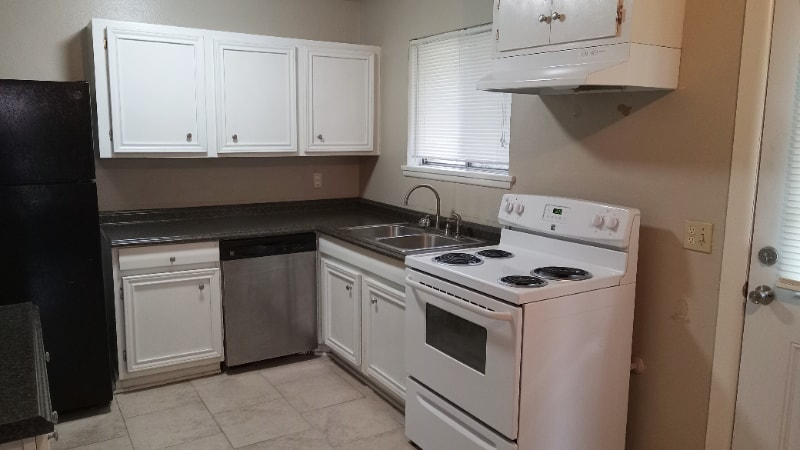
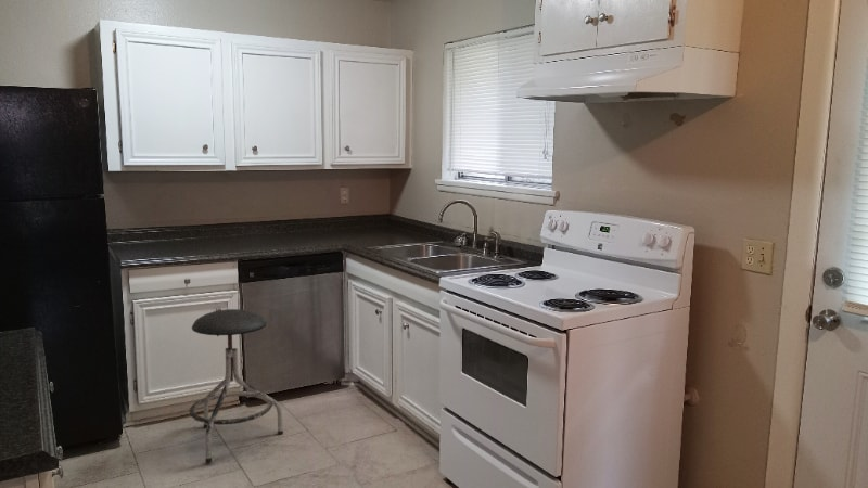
+ stool [189,308,284,464]
